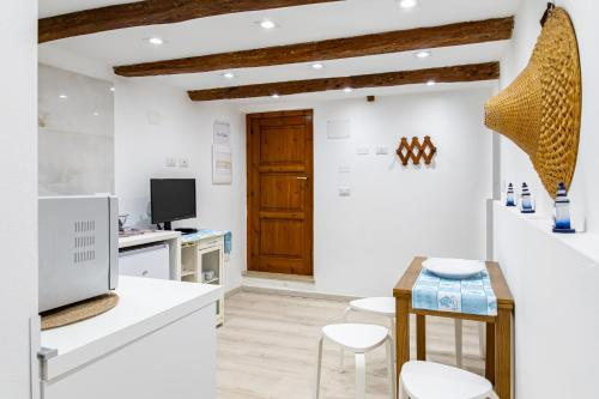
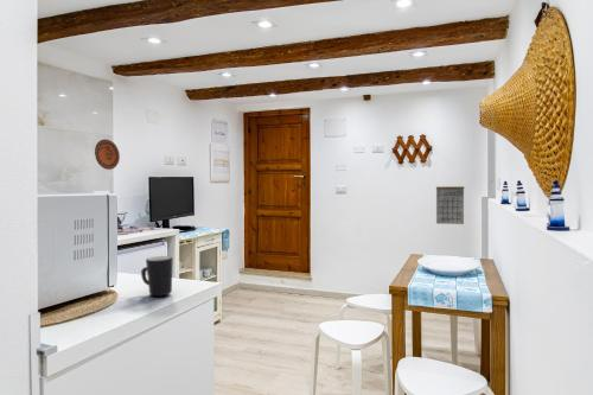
+ decorative plate [94,139,121,171]
+ calendar [435,185,465,225]
+ mug [140,255,174,298]
